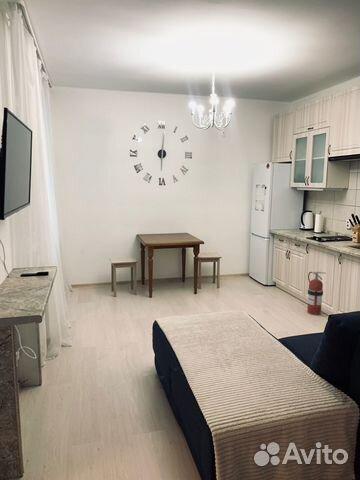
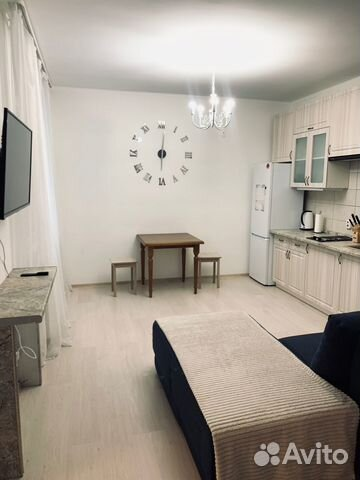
- fire extinguisher [306,271,326,316]
